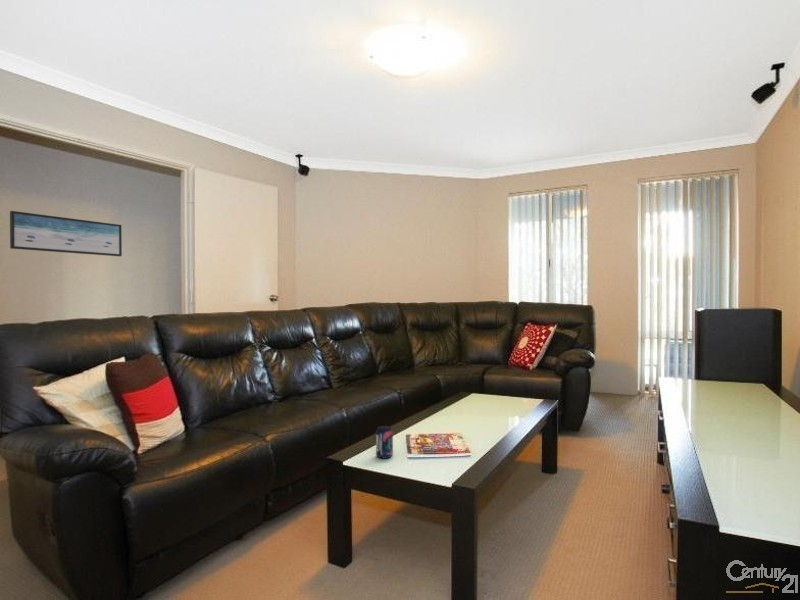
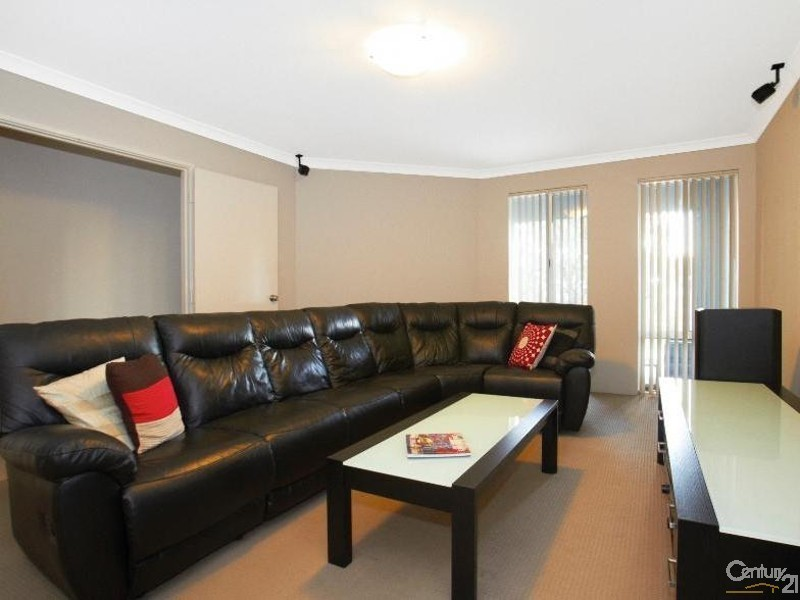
- beverage can [375,425,394,459]
- wall art [9,210,123,257]
